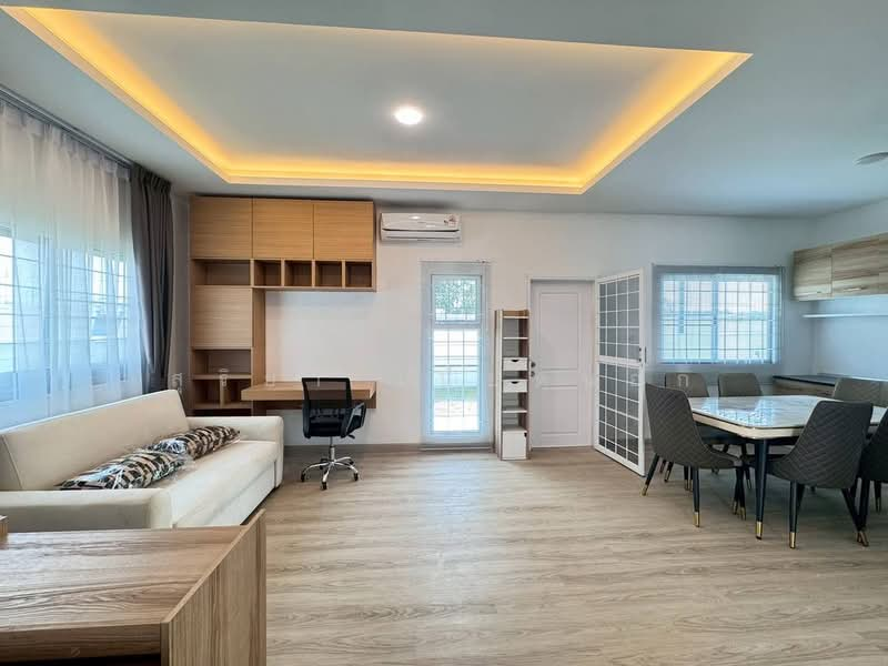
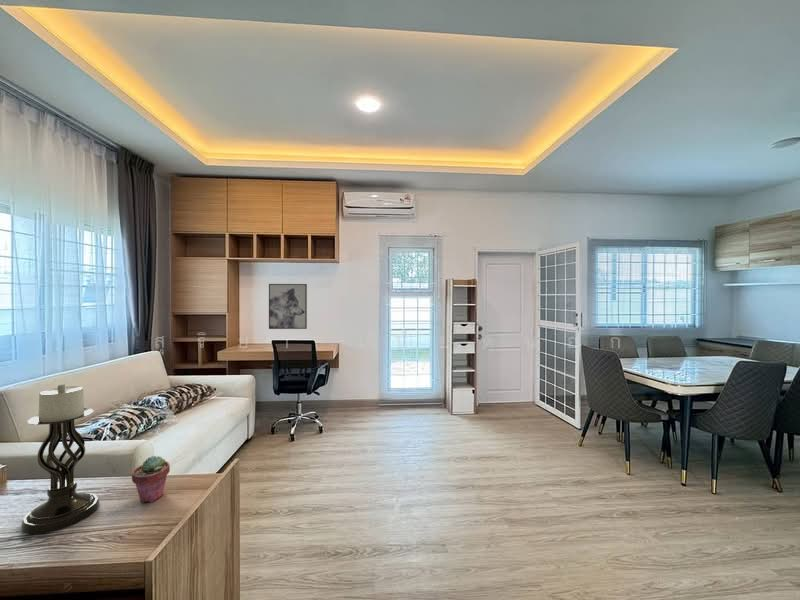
+ candle holder [20,384,100,535]
+ potted succulent [131,455,171,504]
+ wall art [268,283,308,330]
